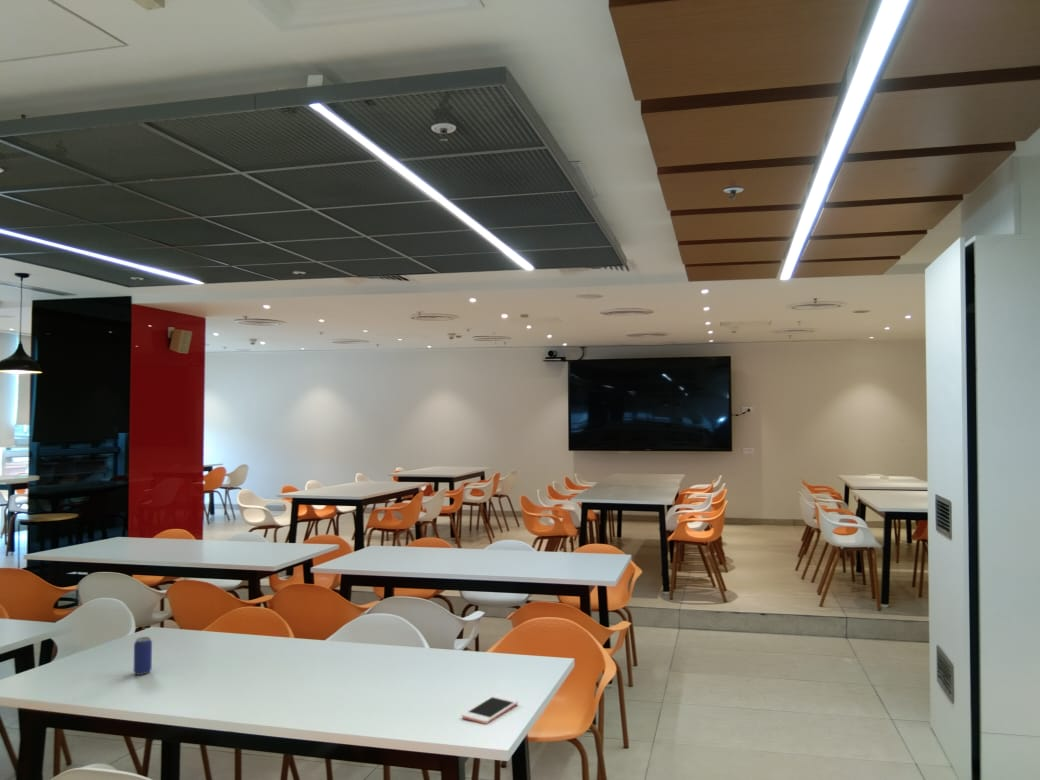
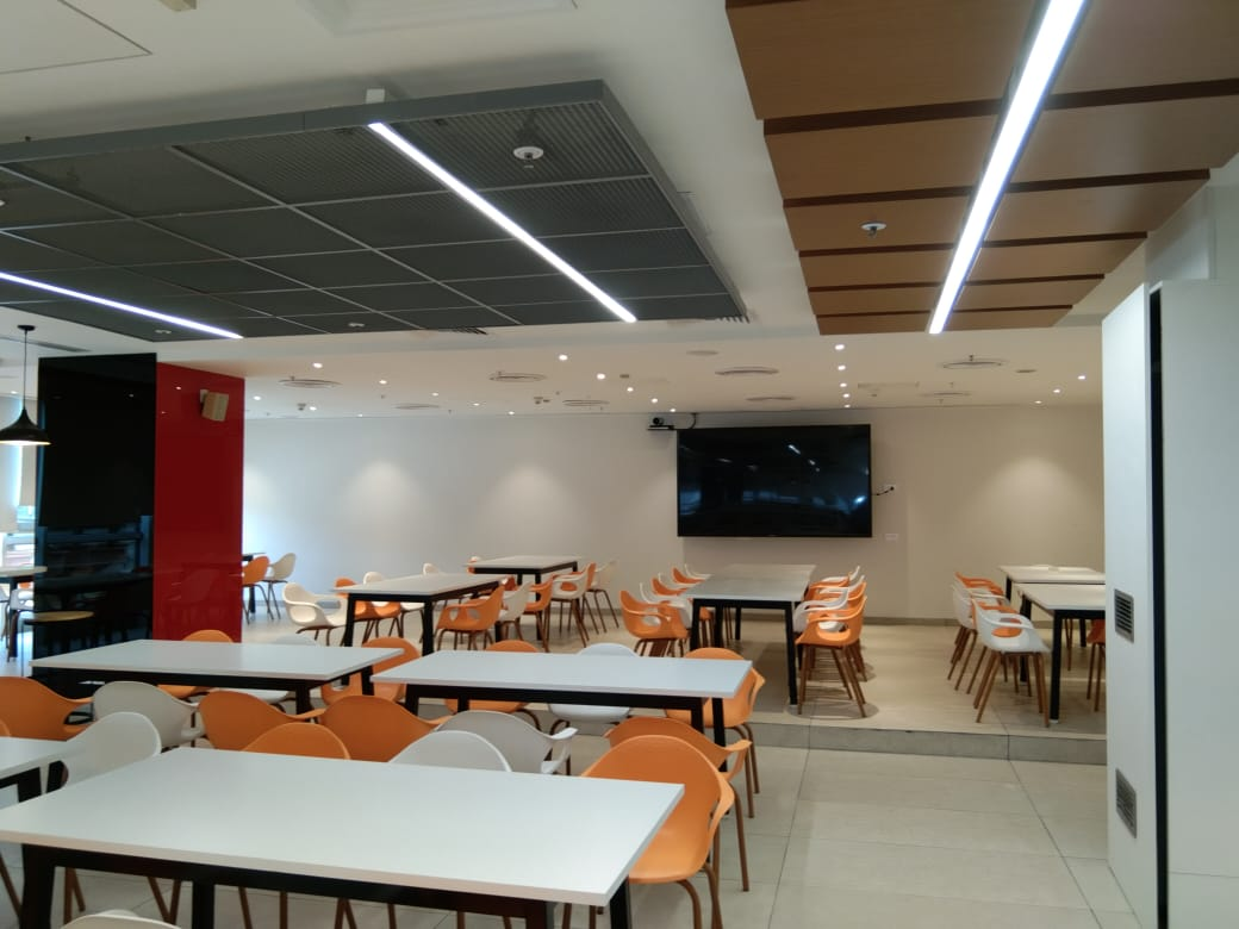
- beverage can [133,636,153,676]
- cell phone [461,694,519,725]
